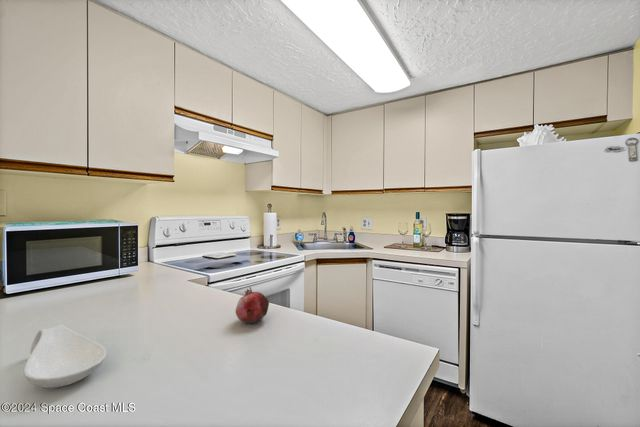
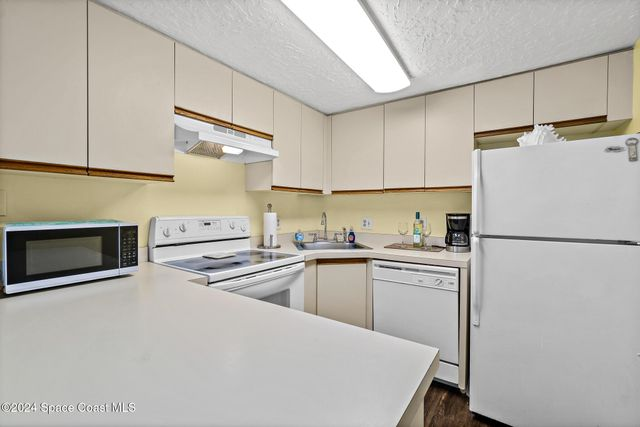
- fruit [235,286,270,324]
- spoon rest [23,324,108,389]
